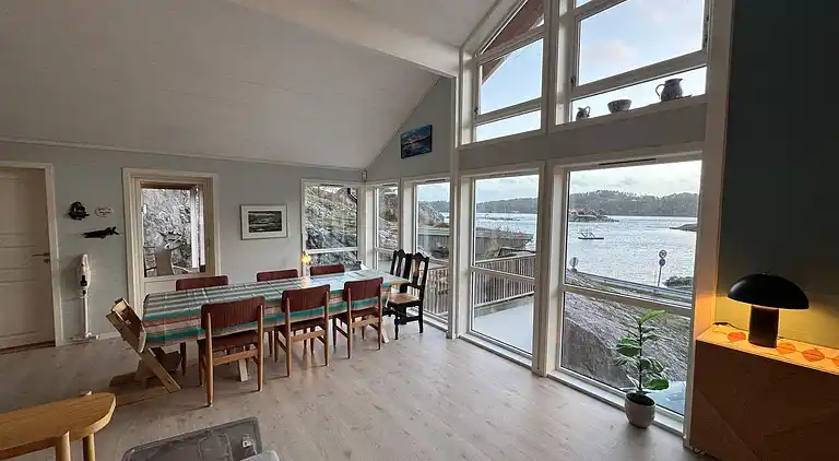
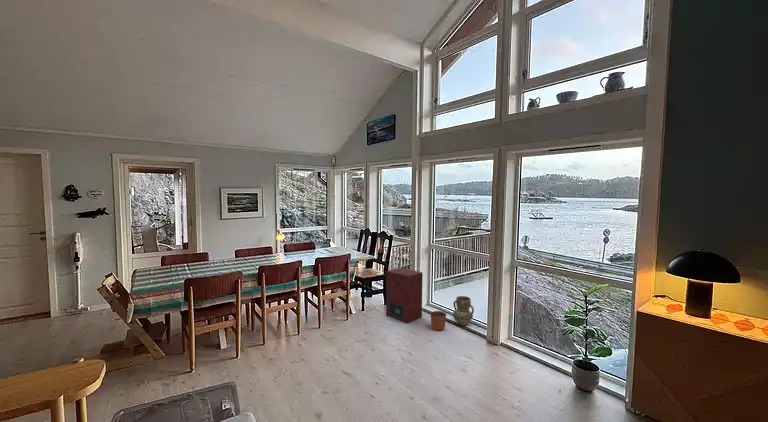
+ plant pot [429,305,447,332]
+ speaker [385,267,424,325]
+ ceramic jug [452,295,475,326]
